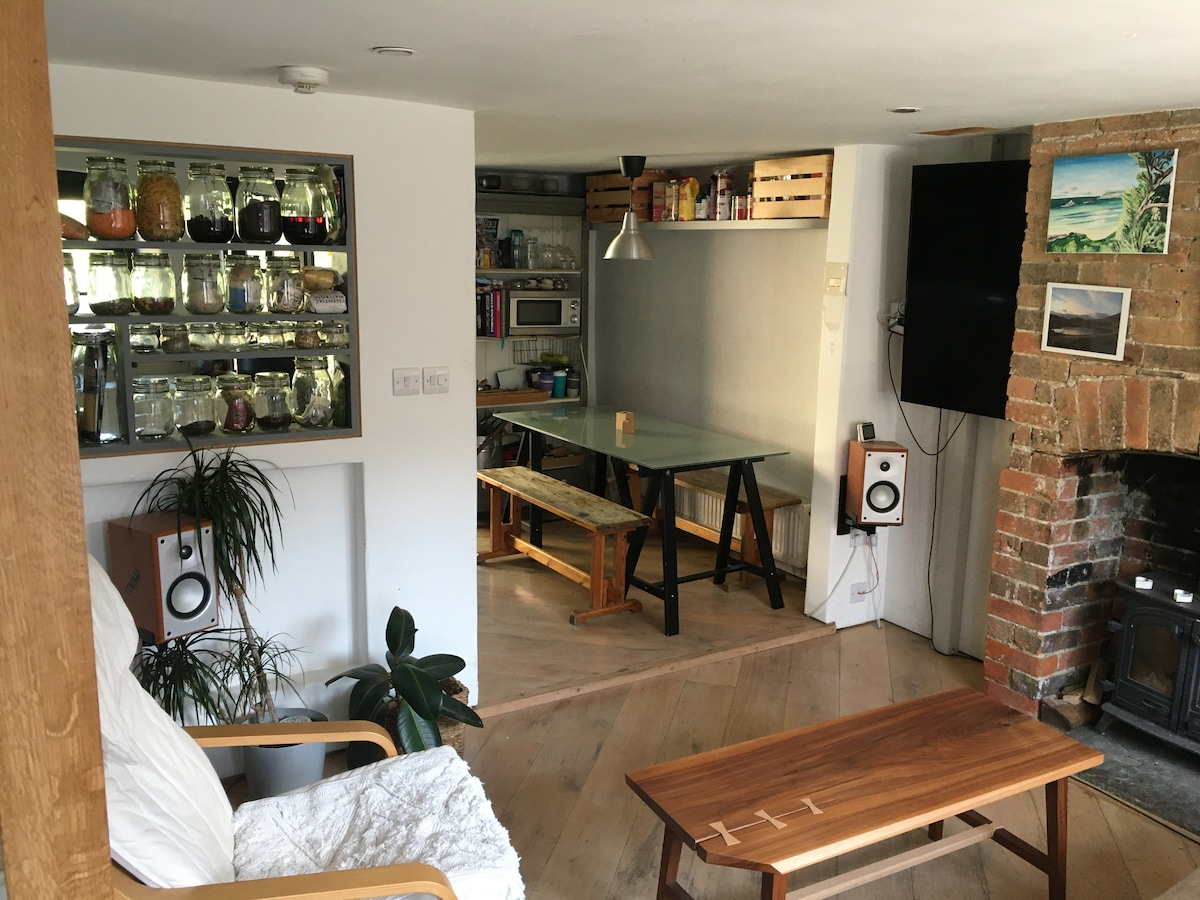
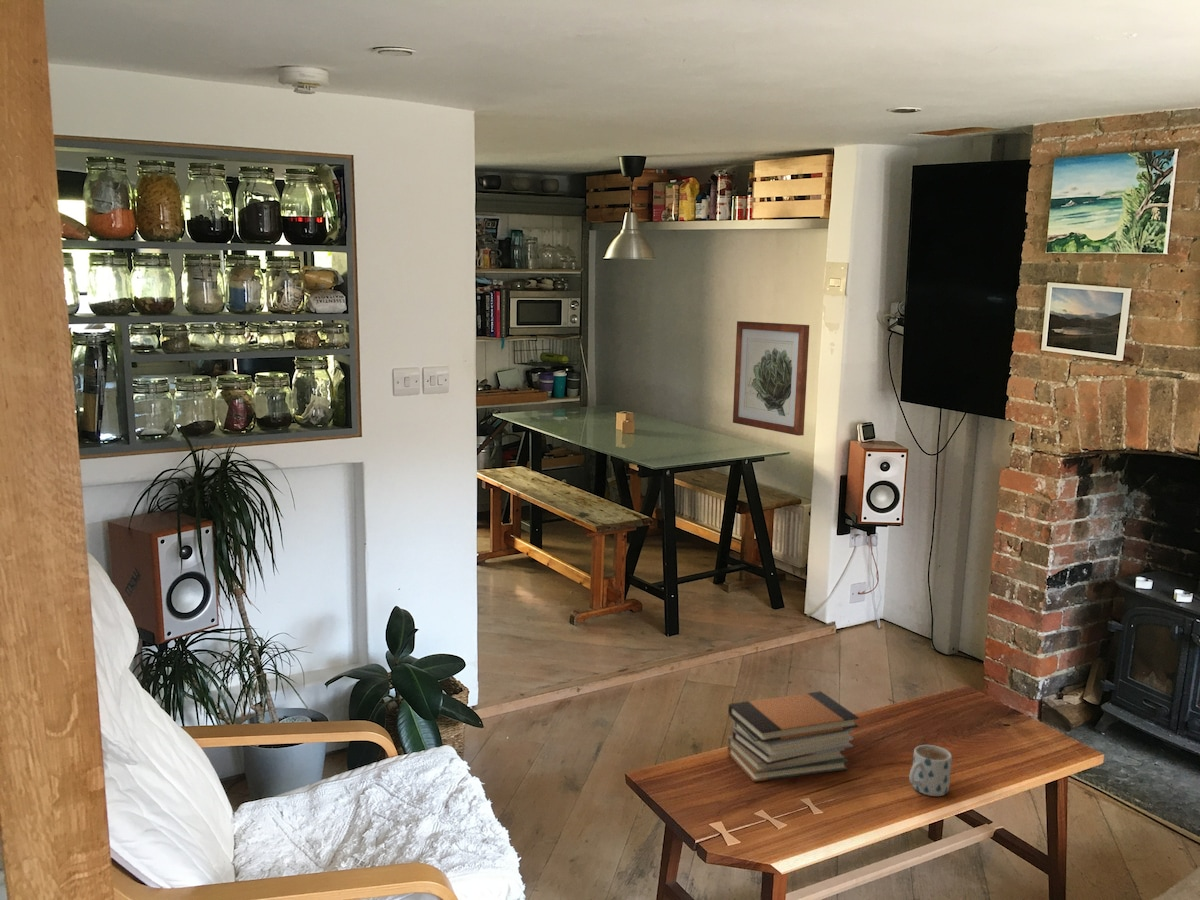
+ book stack [726,690,860,783]
+ mug [908,744,953,797]
+ wall art [732,320,810,437]
